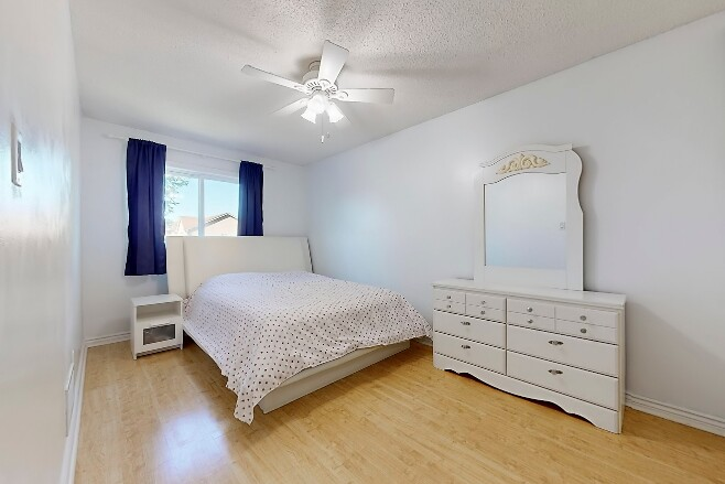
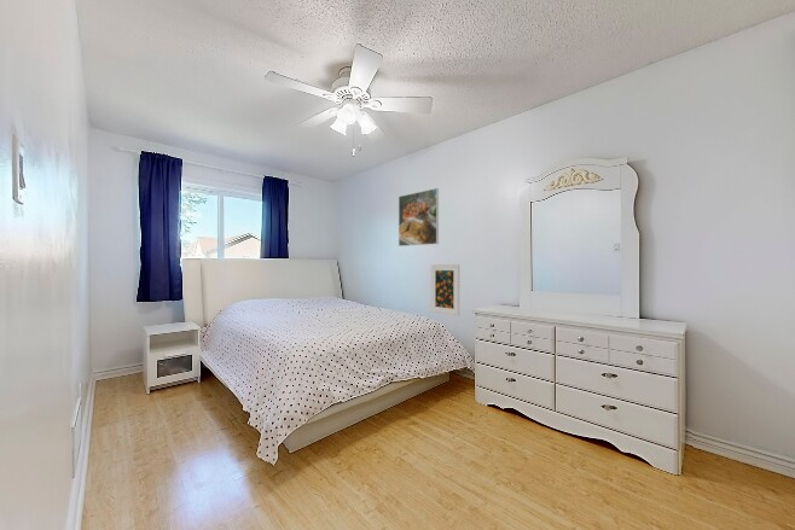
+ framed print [429,263,460,316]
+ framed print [398,187,440,247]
